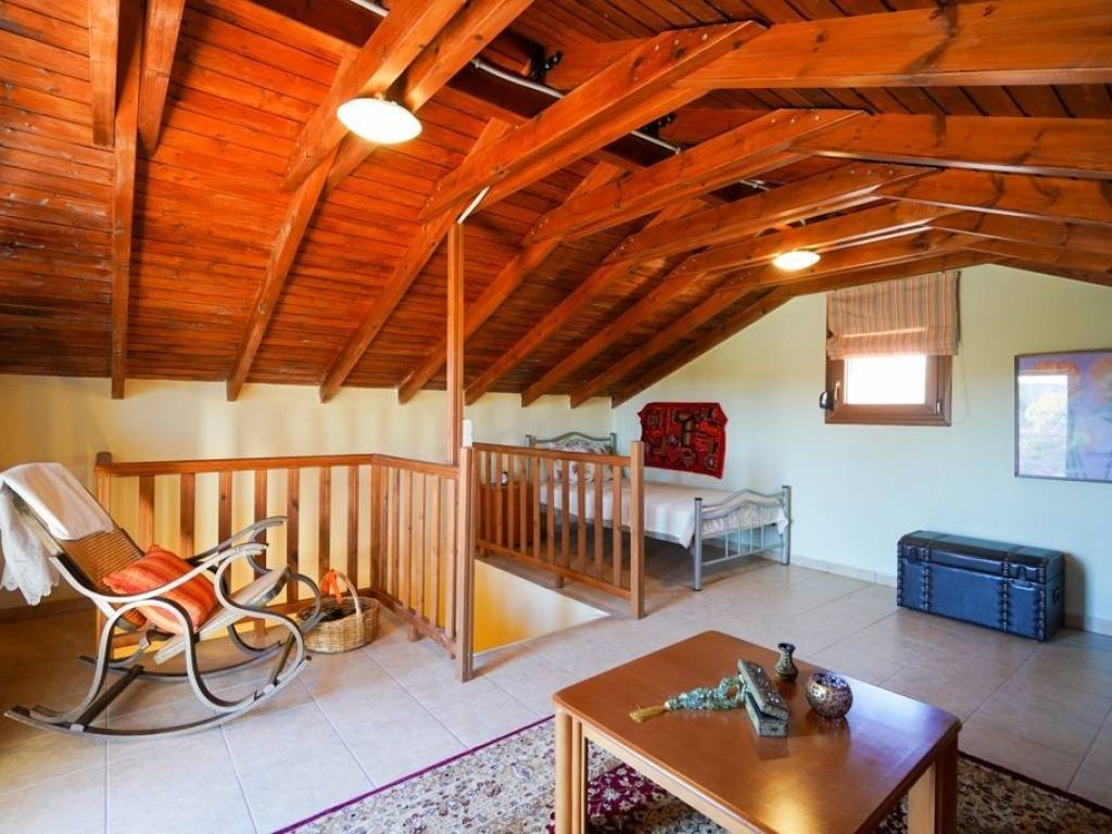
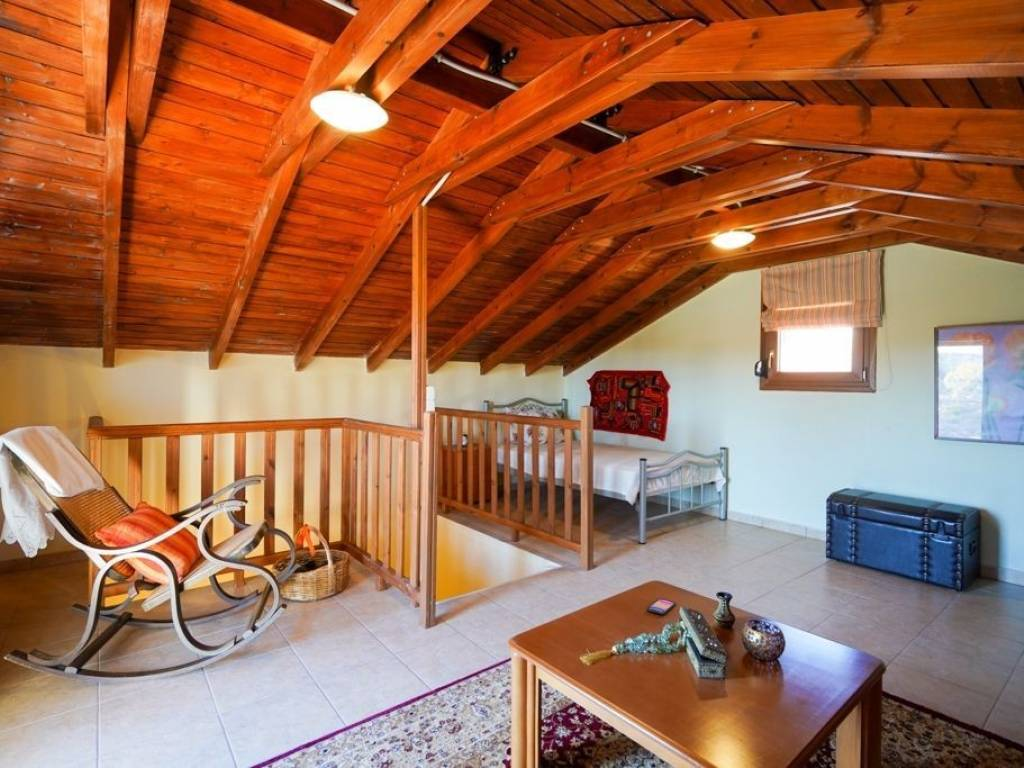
+ smartphone [646,597,677,615]
